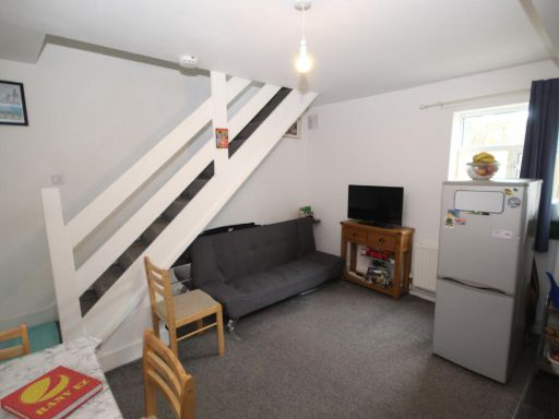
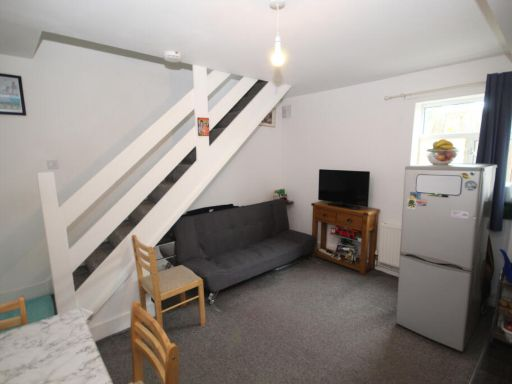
- book [0,364,104,419]
